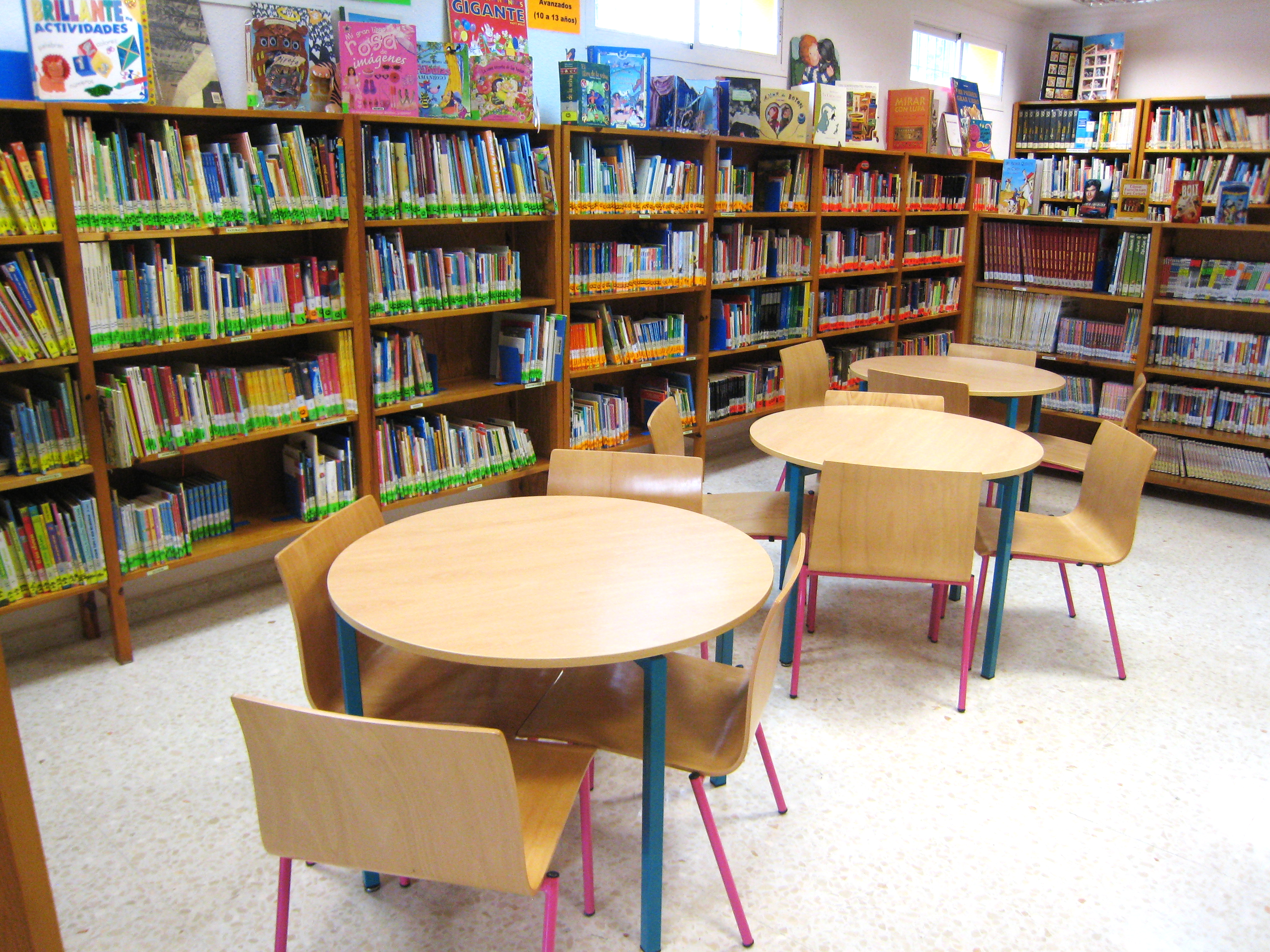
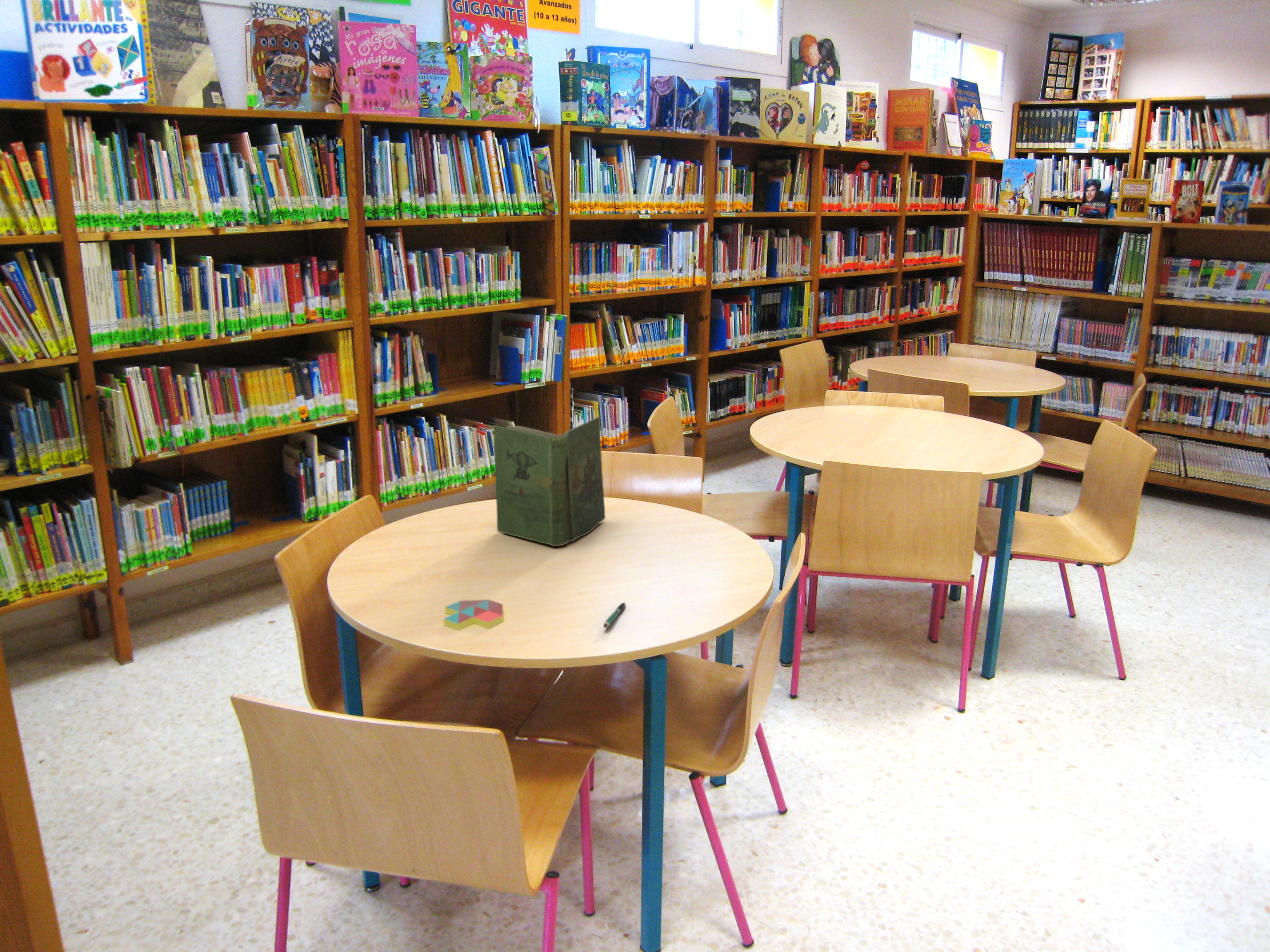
+ book [493,416,606,546]
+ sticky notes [443,599,504,631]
+ pen [603,602,626,628]
